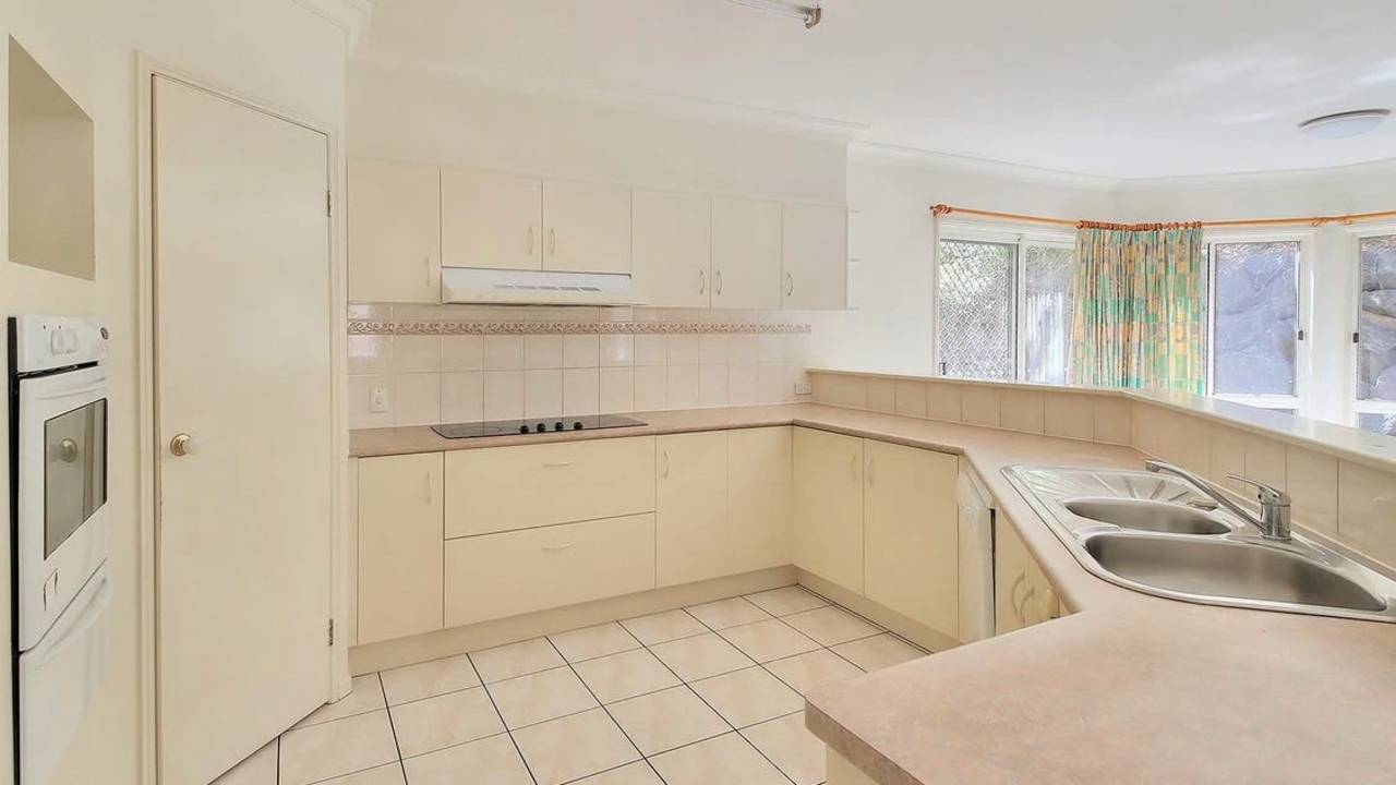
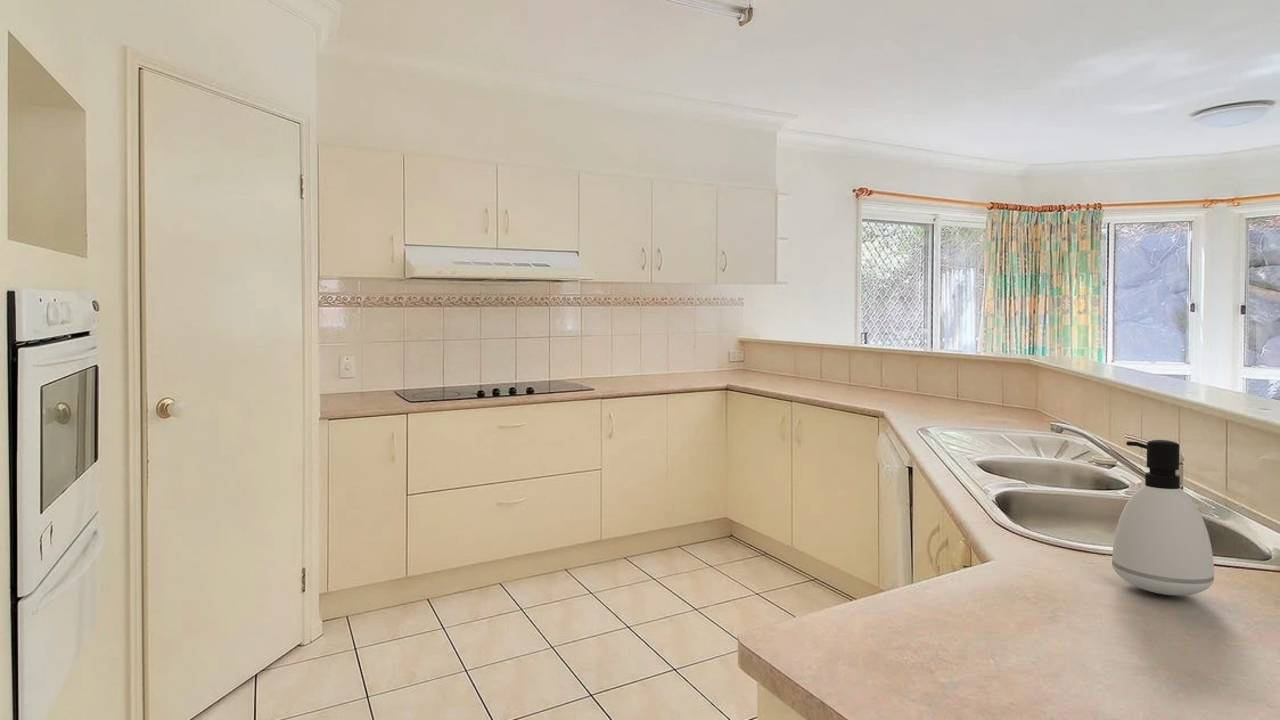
+ soap dispenser [1111,439,1215,596]
